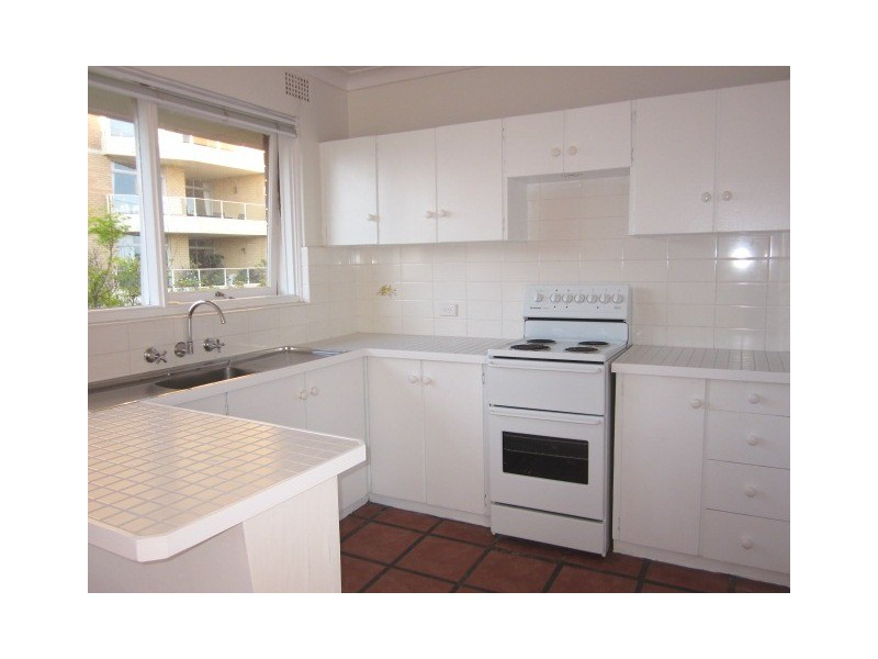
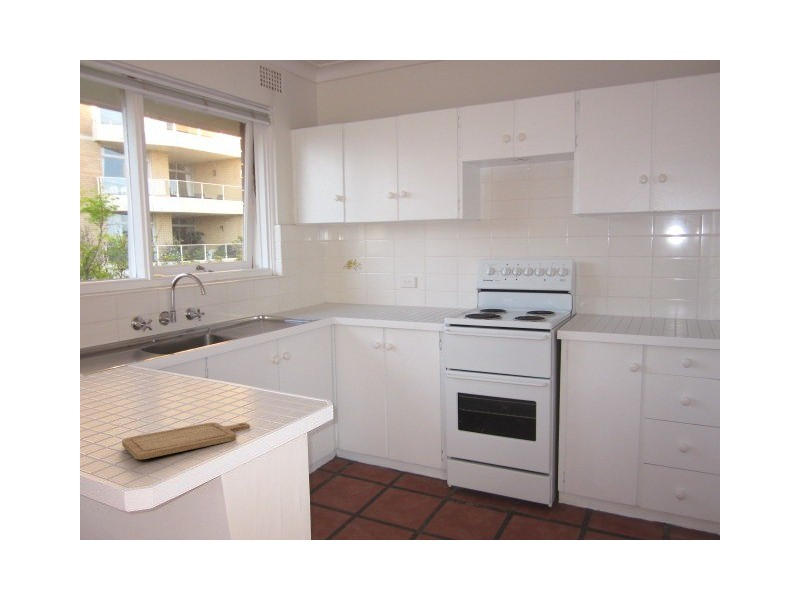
+ chopping board [121,422,251,460]
